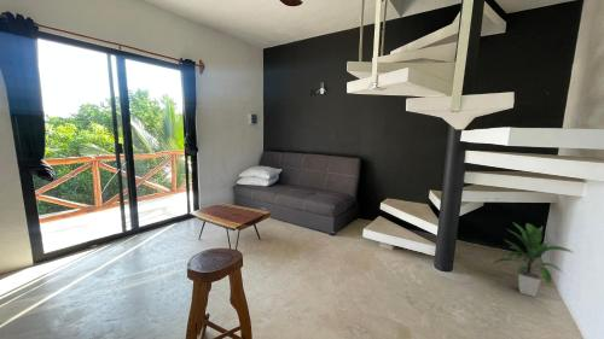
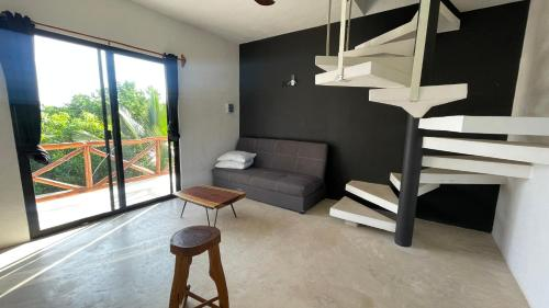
- indoor plant [492,222,576,298]
